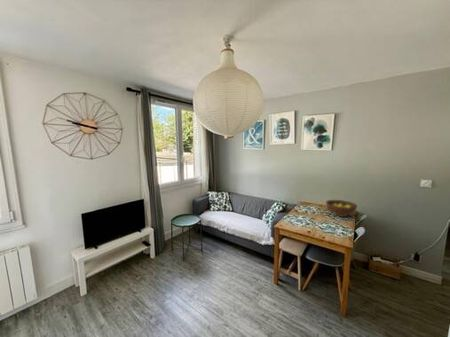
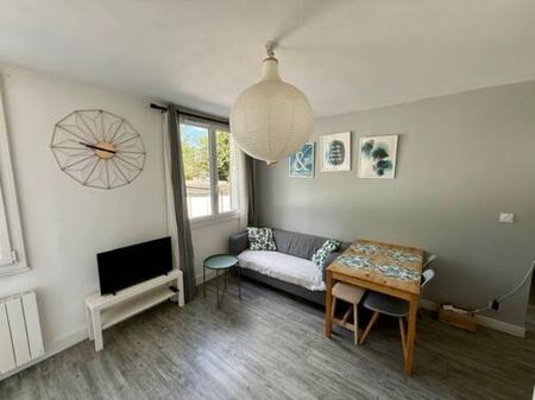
- fruit bowl [325,199,358,218]
